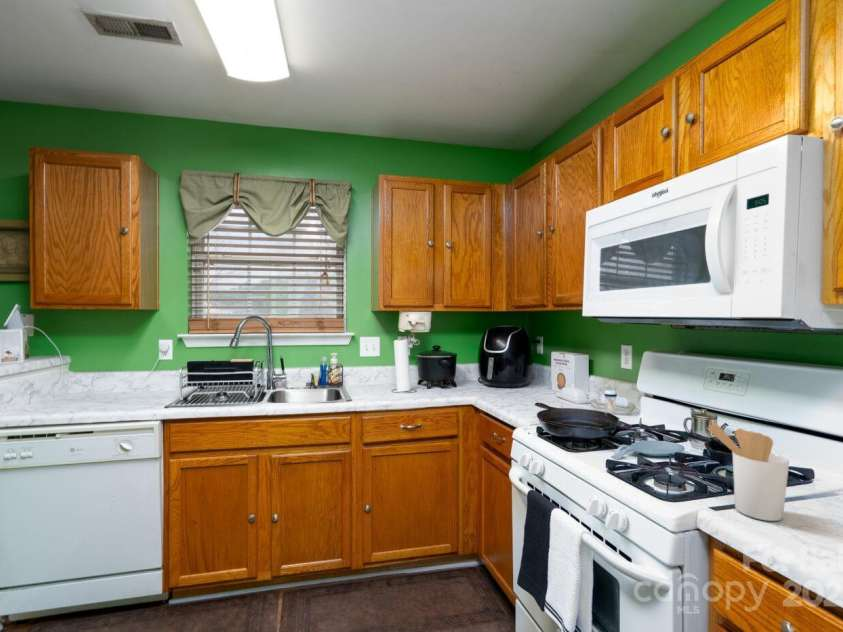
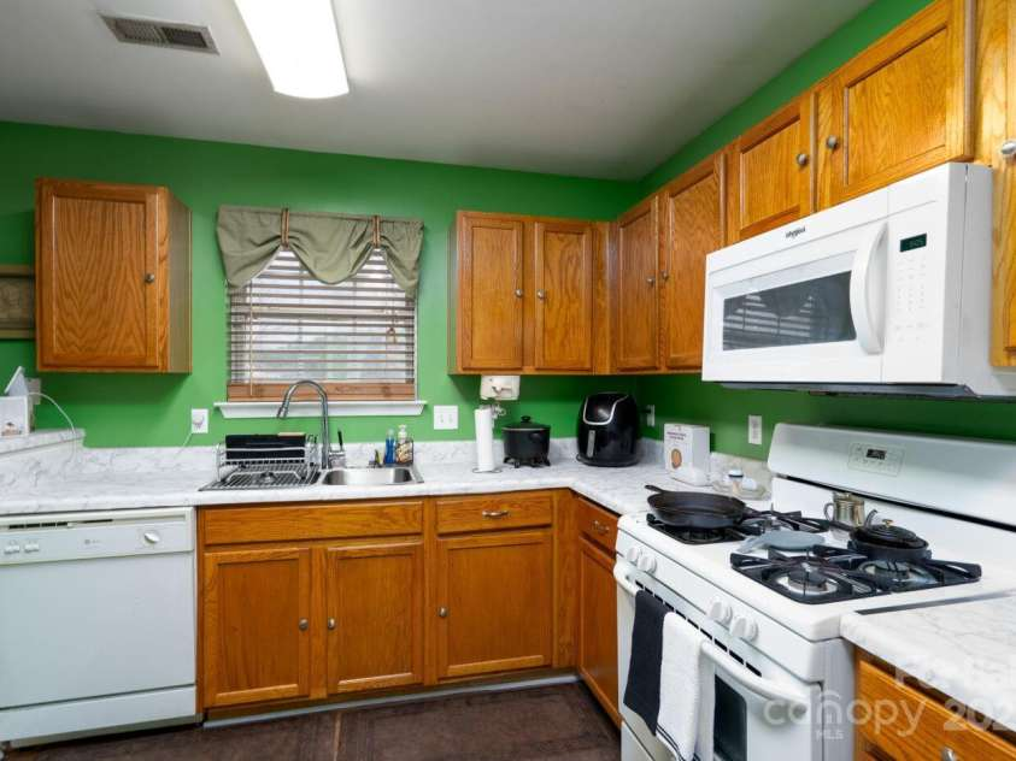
- utensil holder [706,422,790,522]
